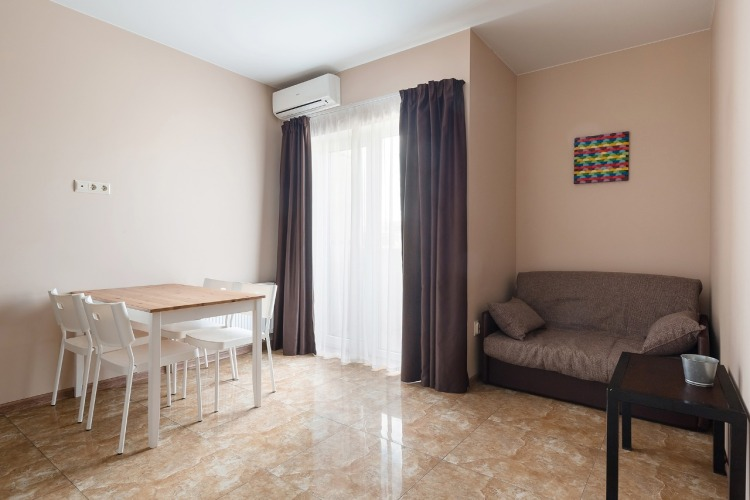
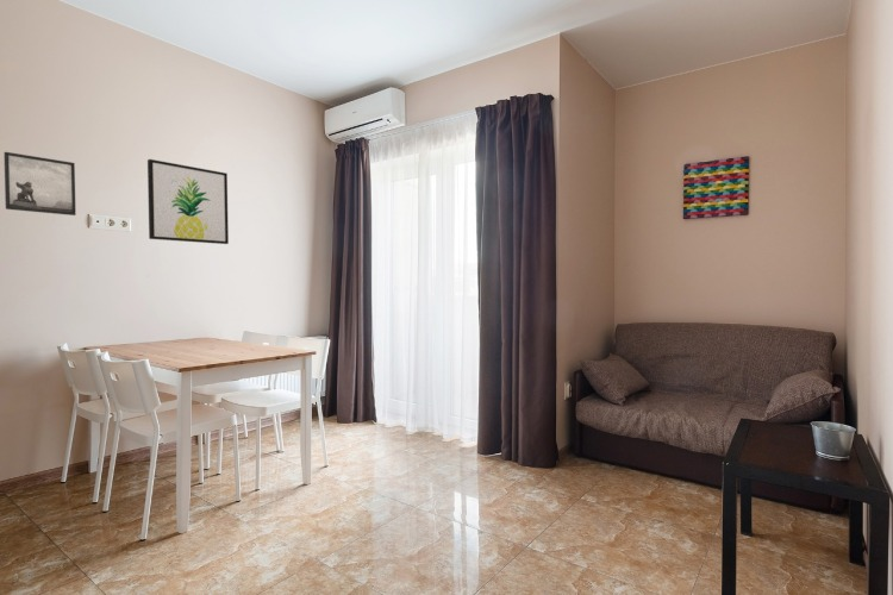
+ wall art [146,158,230,245]
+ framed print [2,151,77,217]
